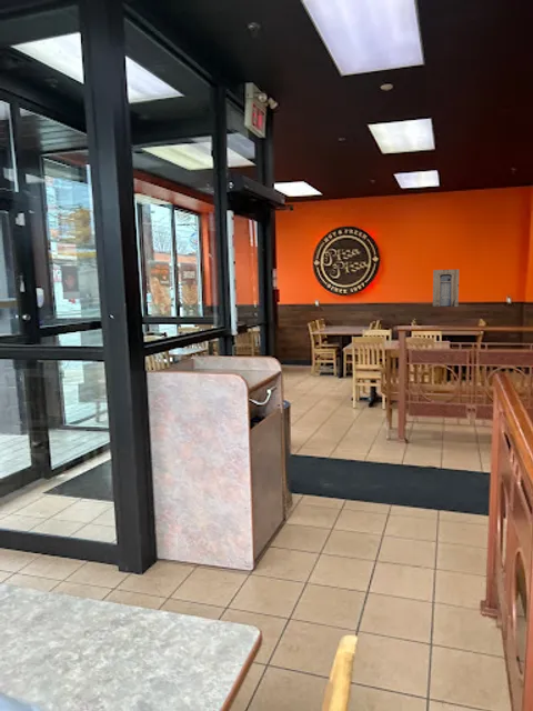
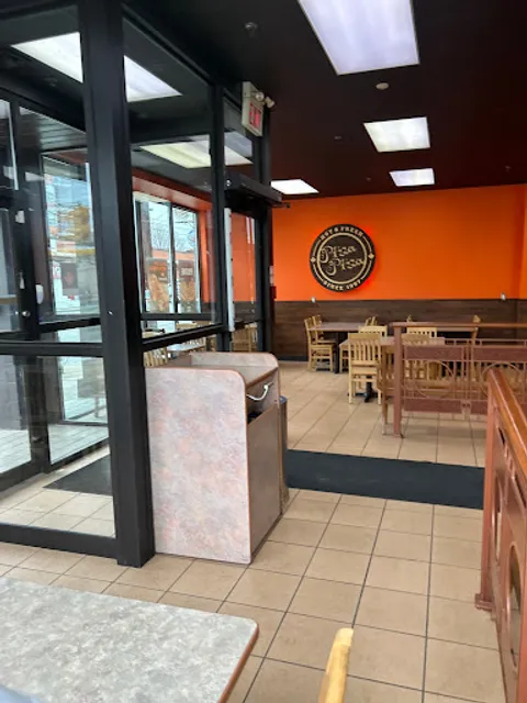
- wall art [432,269,460,308]
